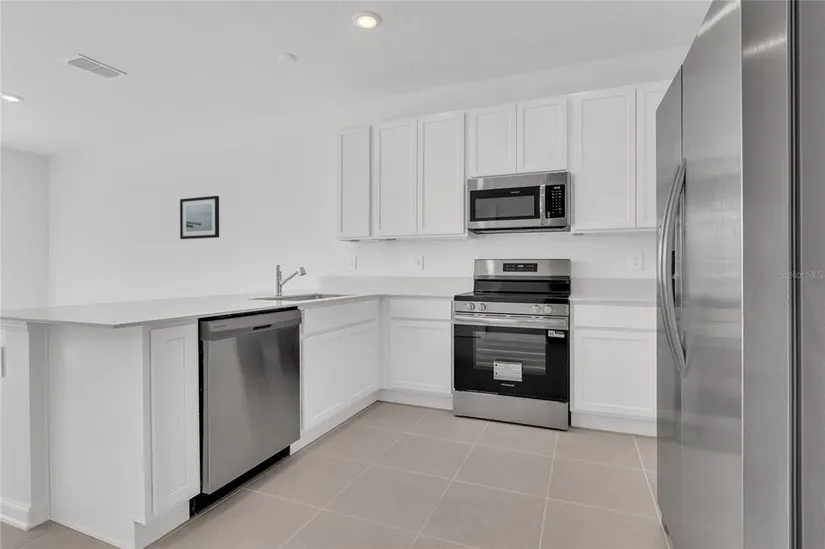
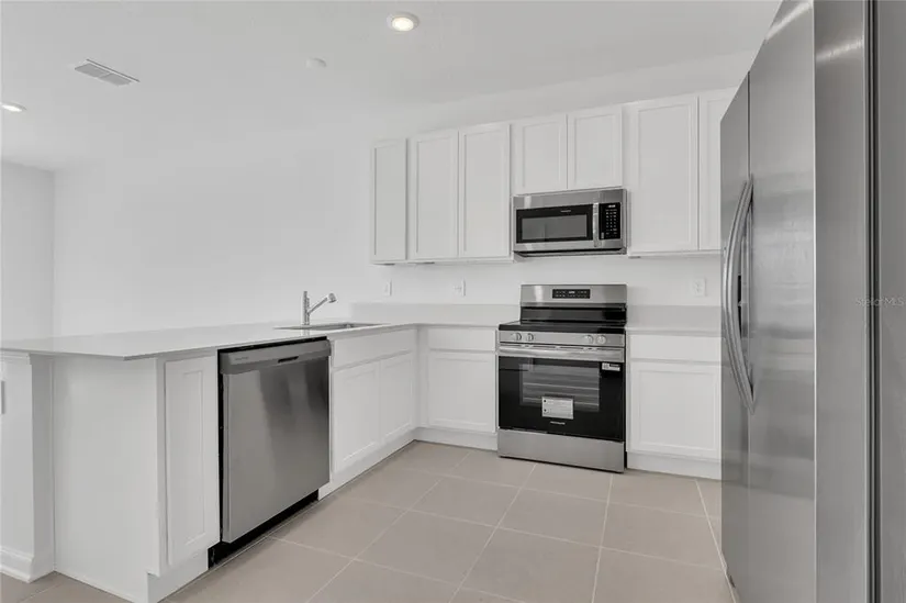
- wall art [179,195,220,240]
